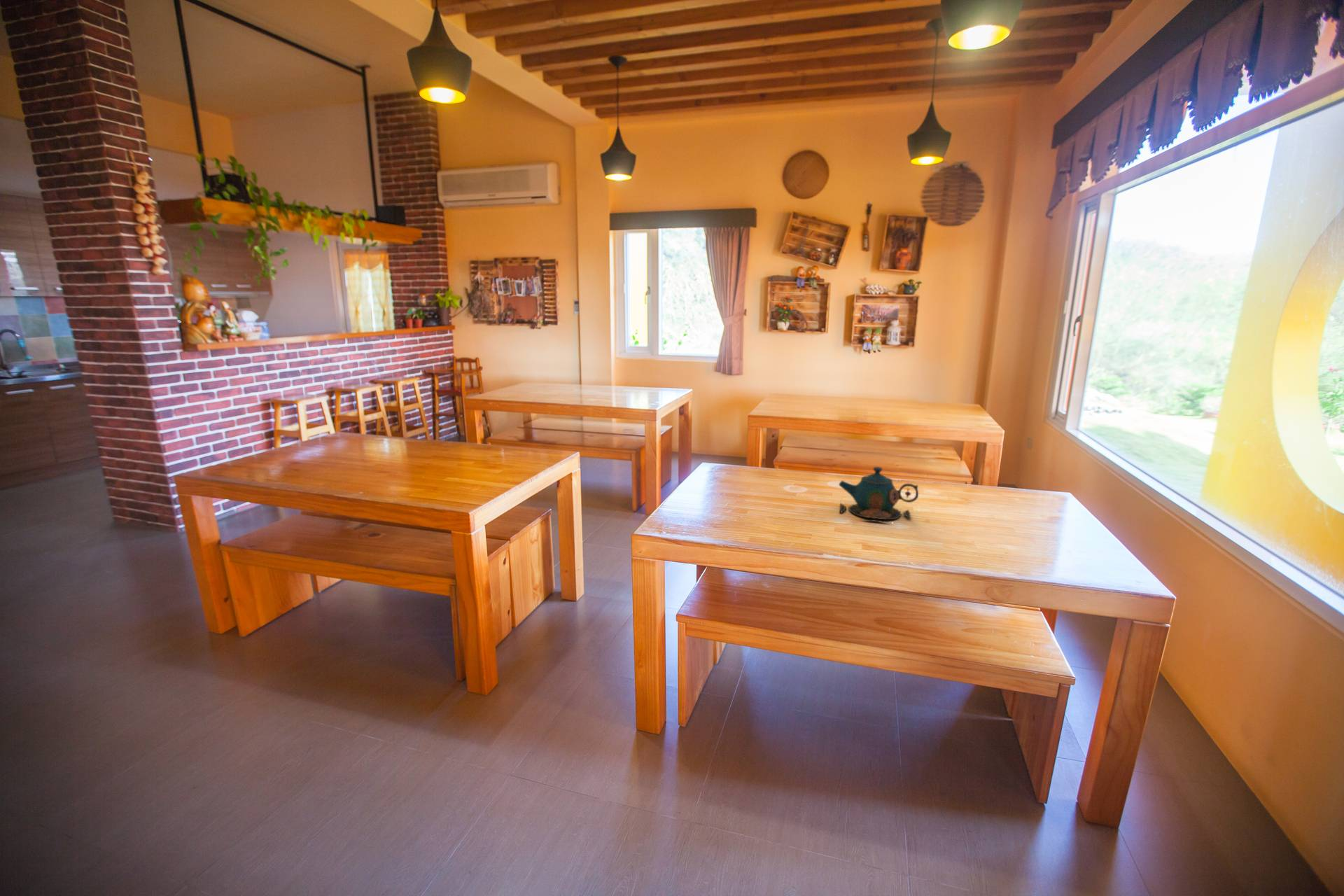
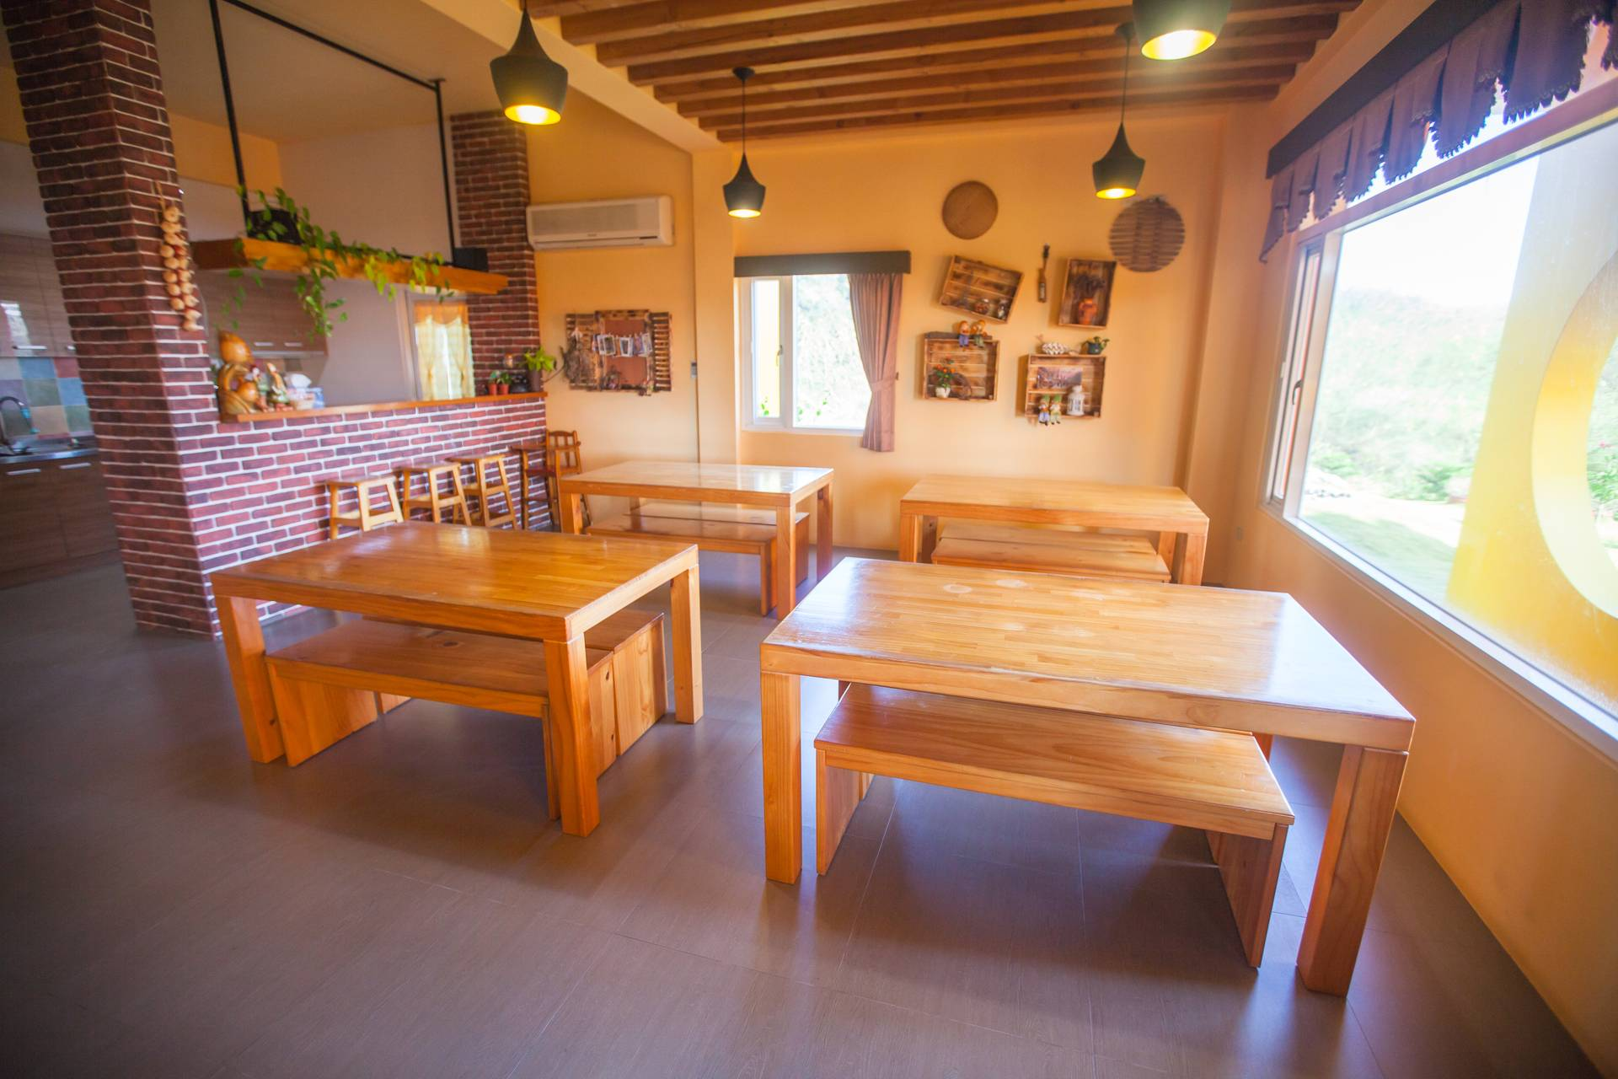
- teapot [838,466,919,524]
